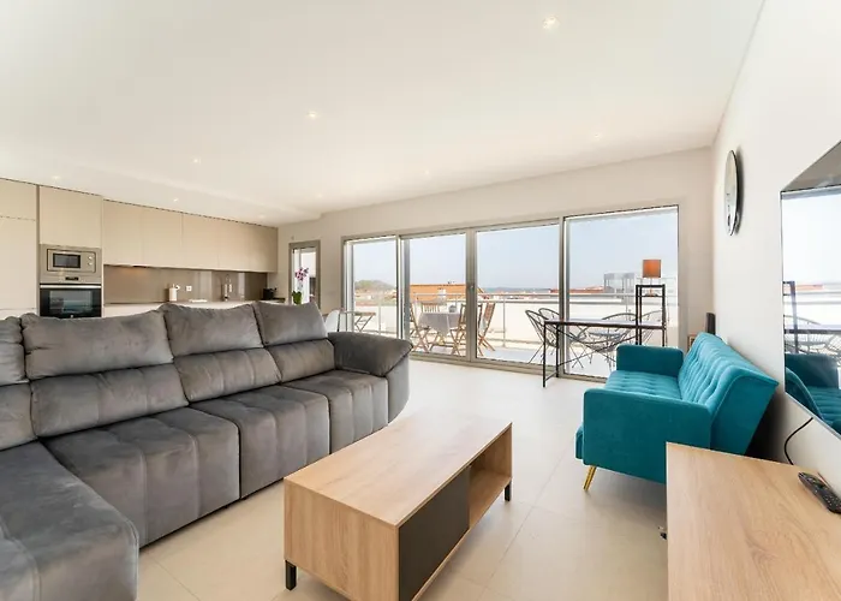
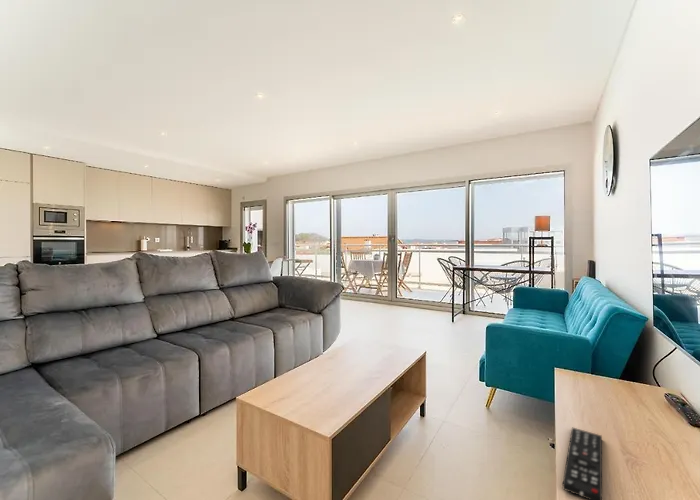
+ remote control [562,427,603,500]
